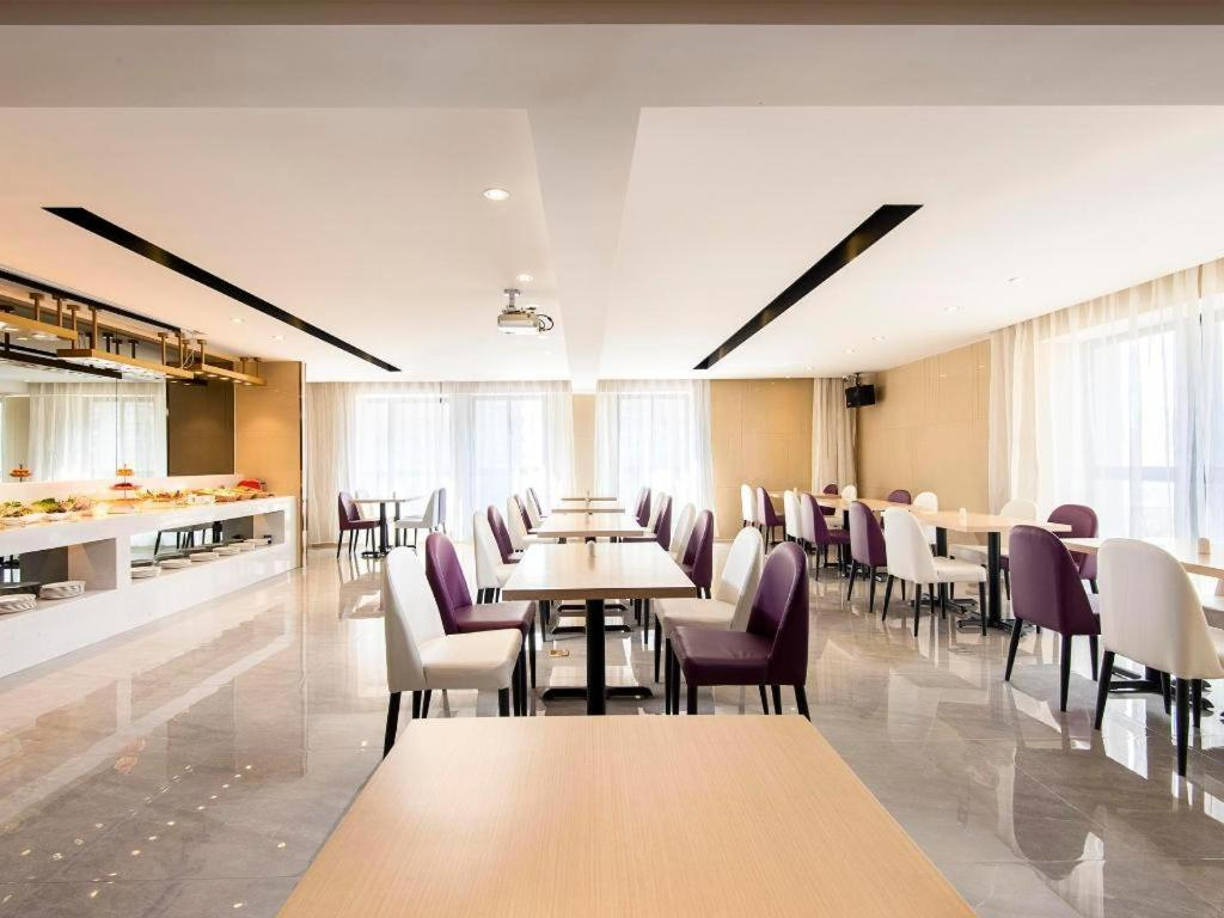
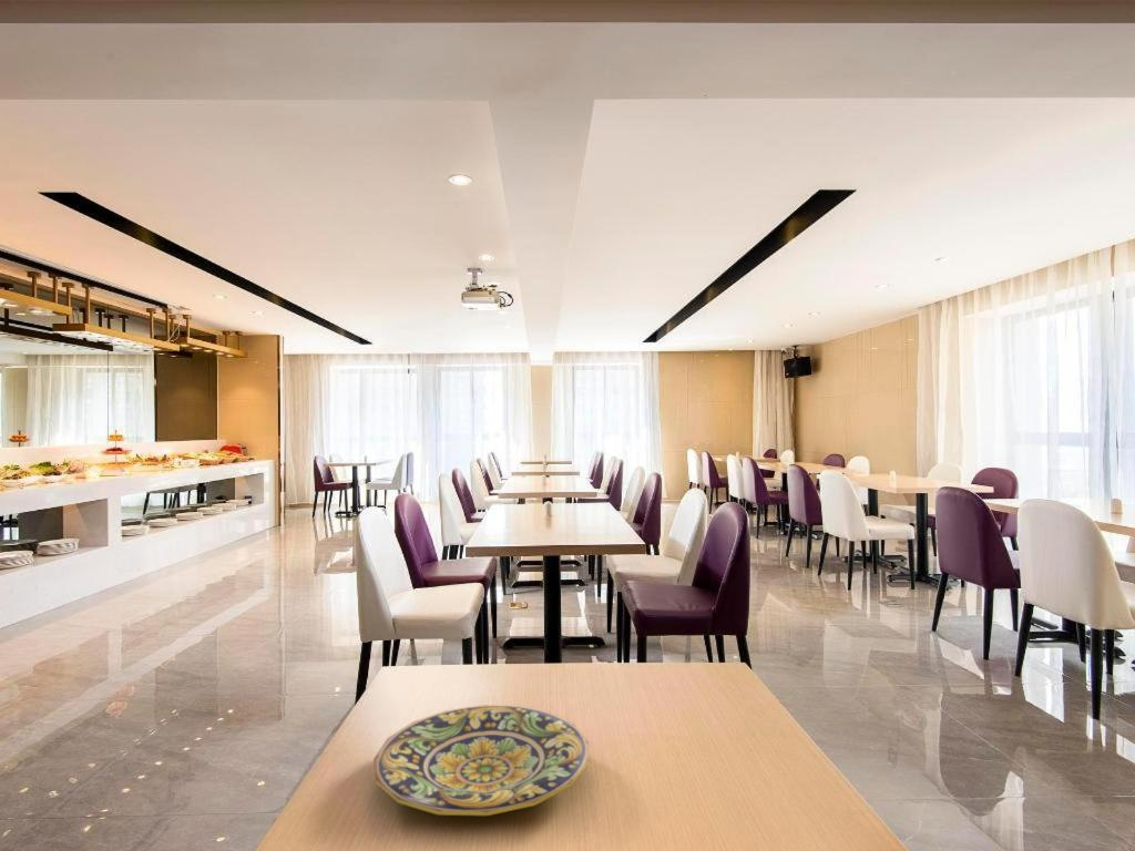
+ plate [372,704,590,817]
